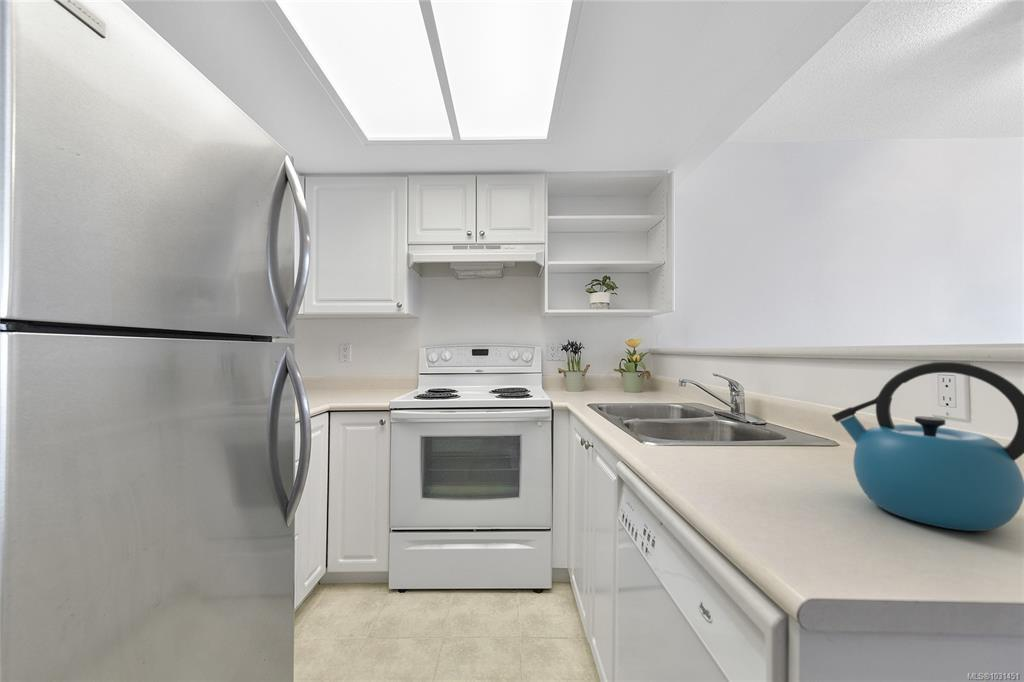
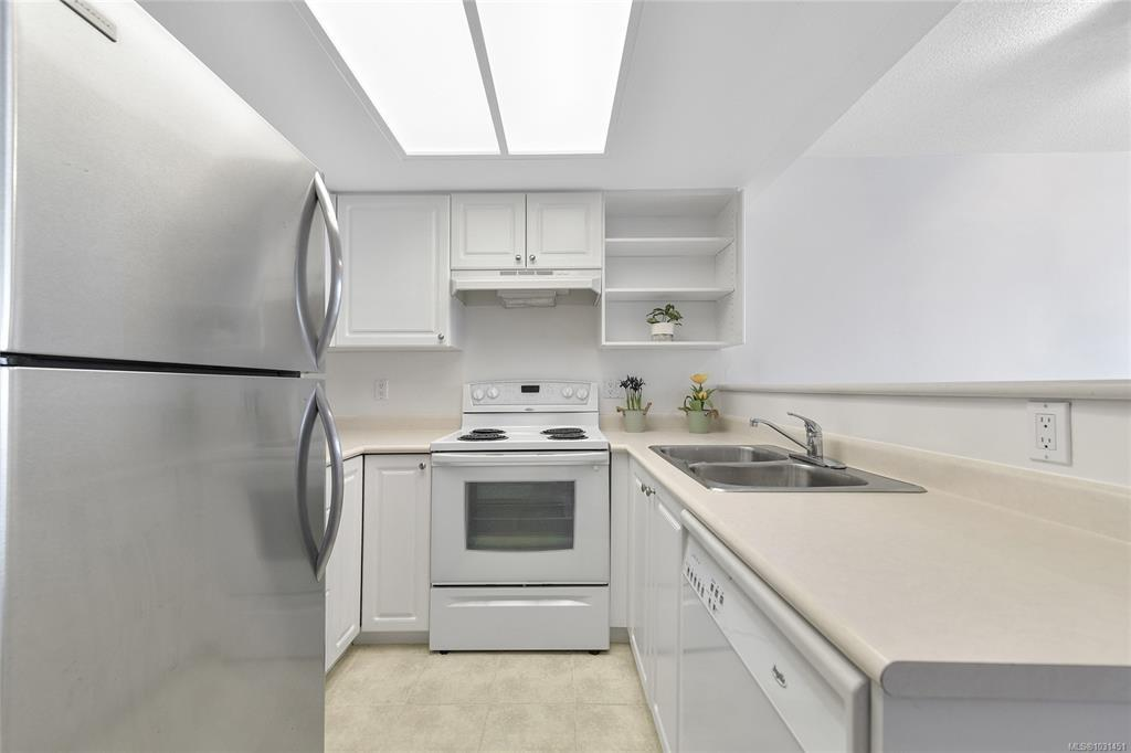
- kettle [831,361,1024,532]
